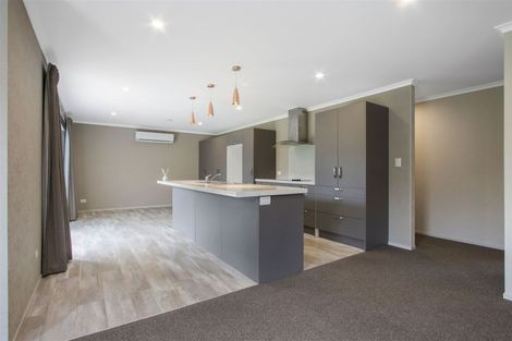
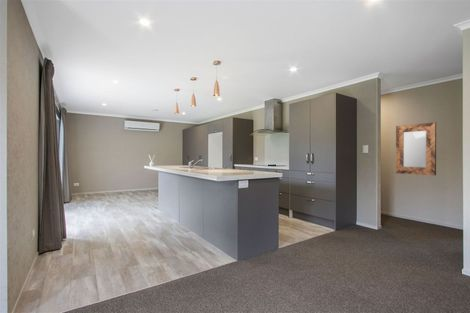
+ home mirror [395,121,437,176]
